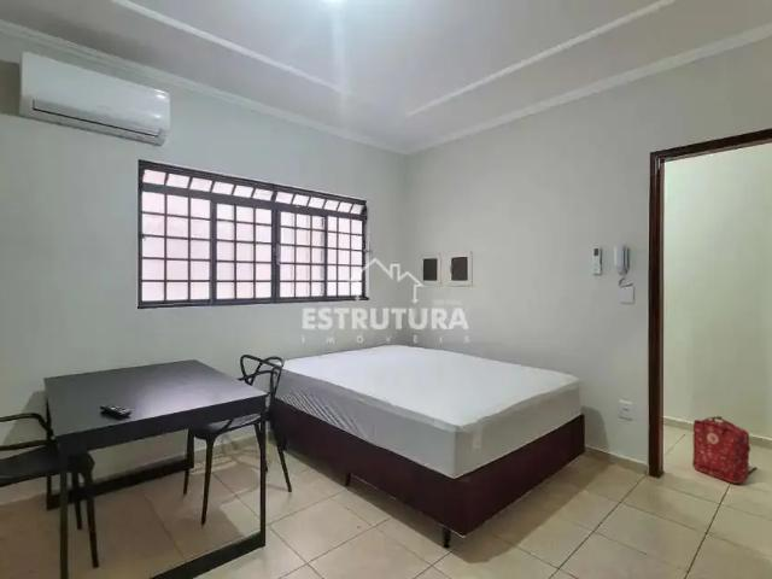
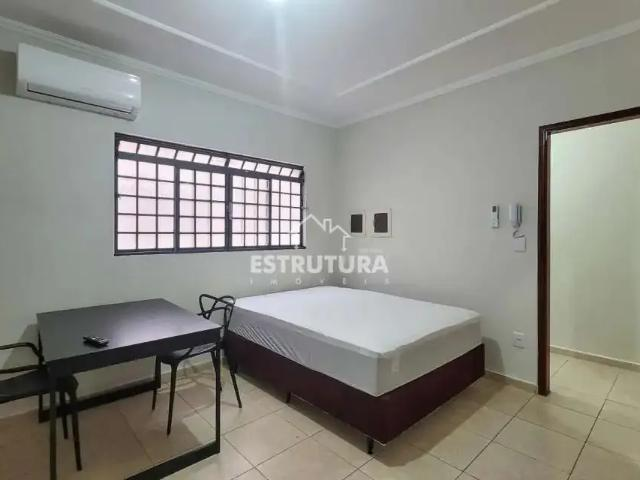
- backpack [691,415,759,485]
